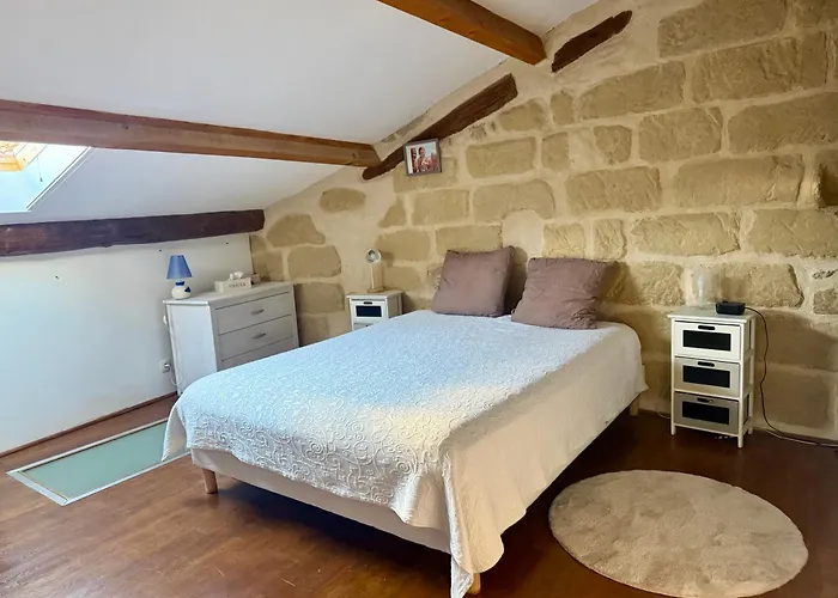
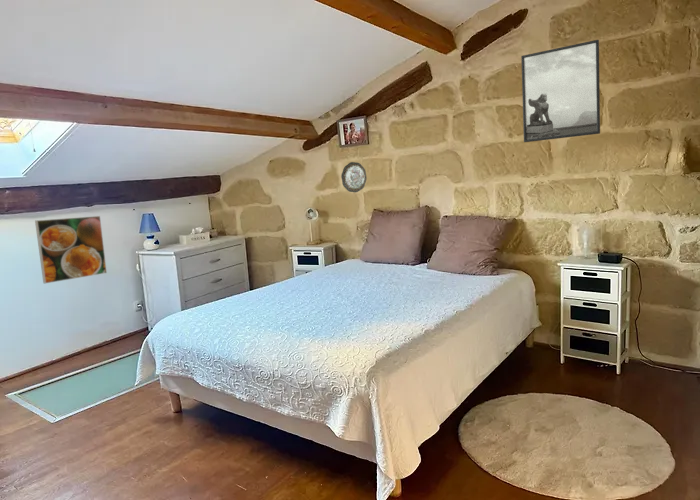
+ decorative plate [340,161,367,194]
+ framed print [34,215,108,284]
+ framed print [520,39,601,143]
